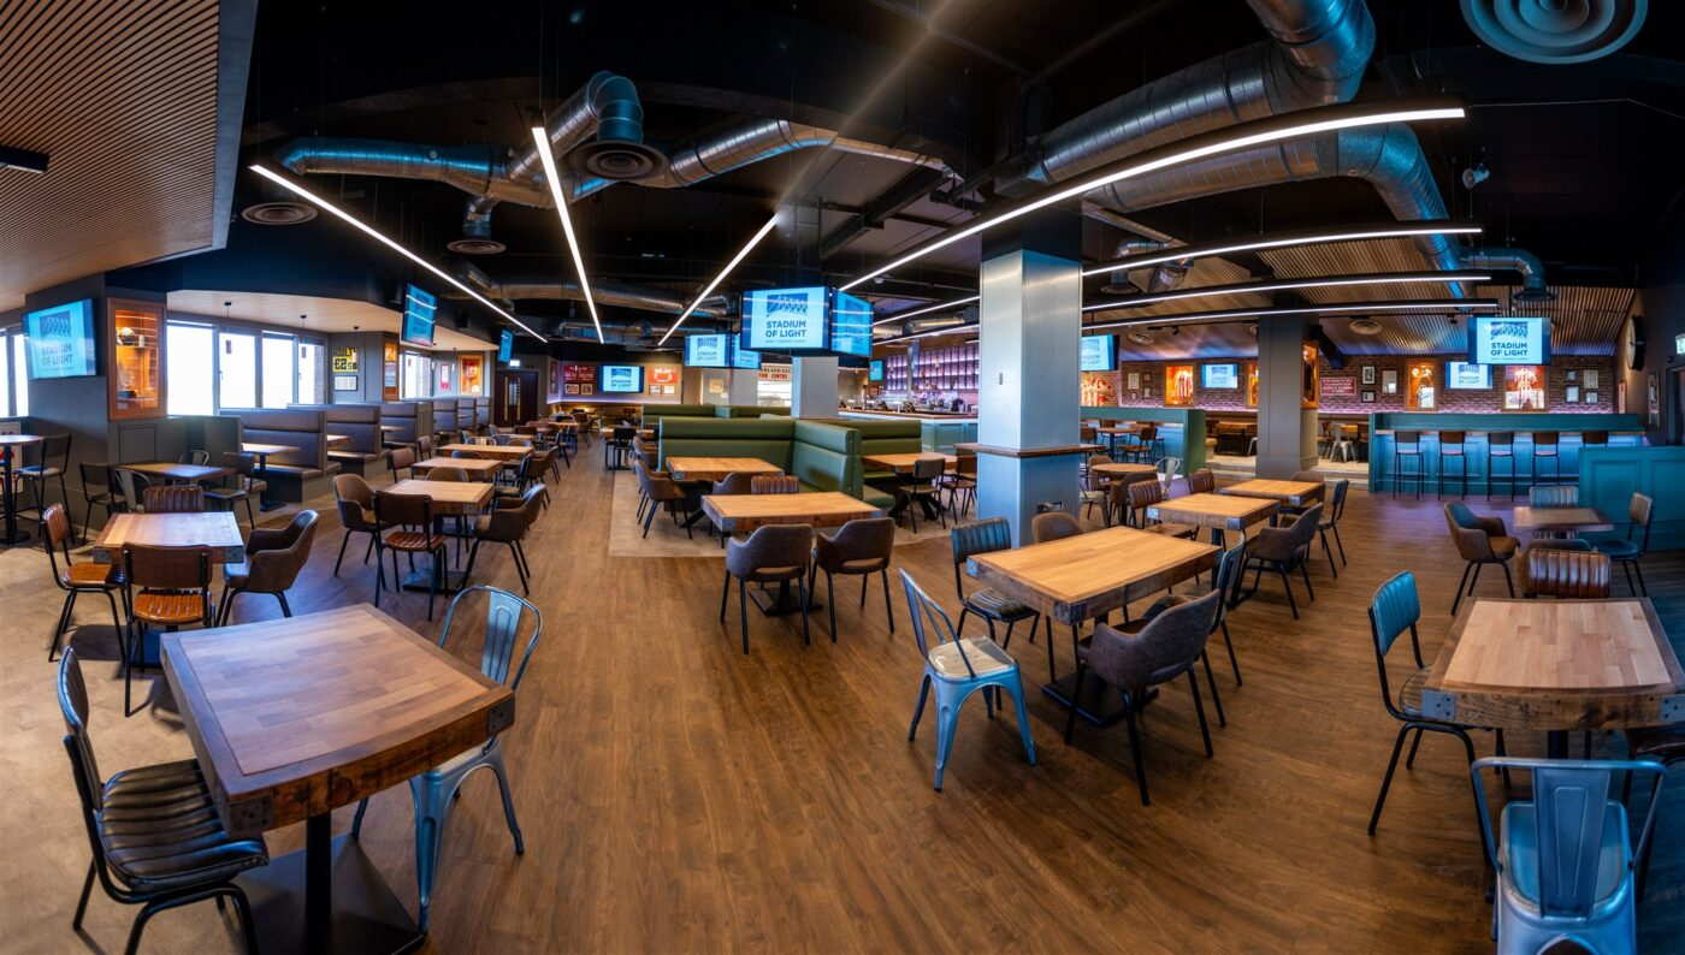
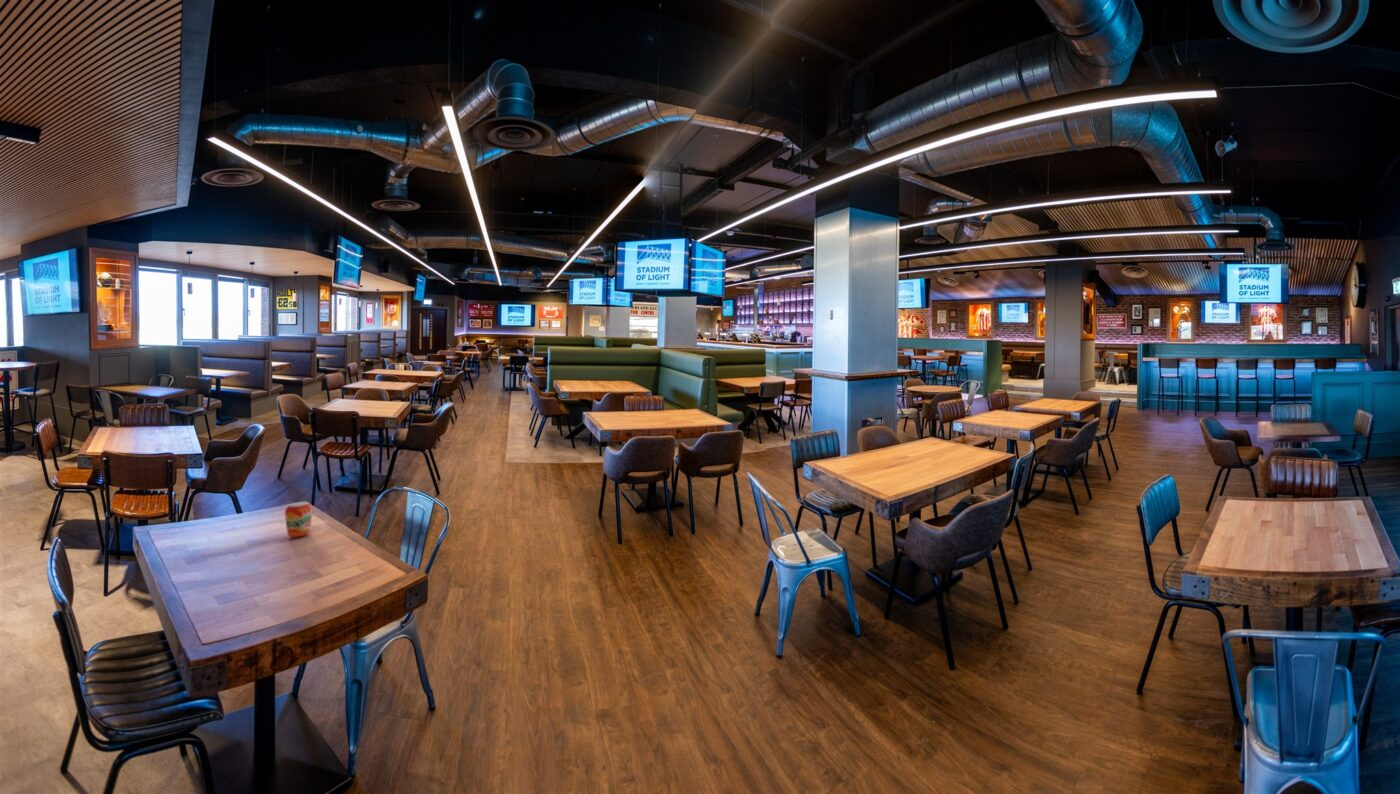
+ beverage can [284,501,313,538]
